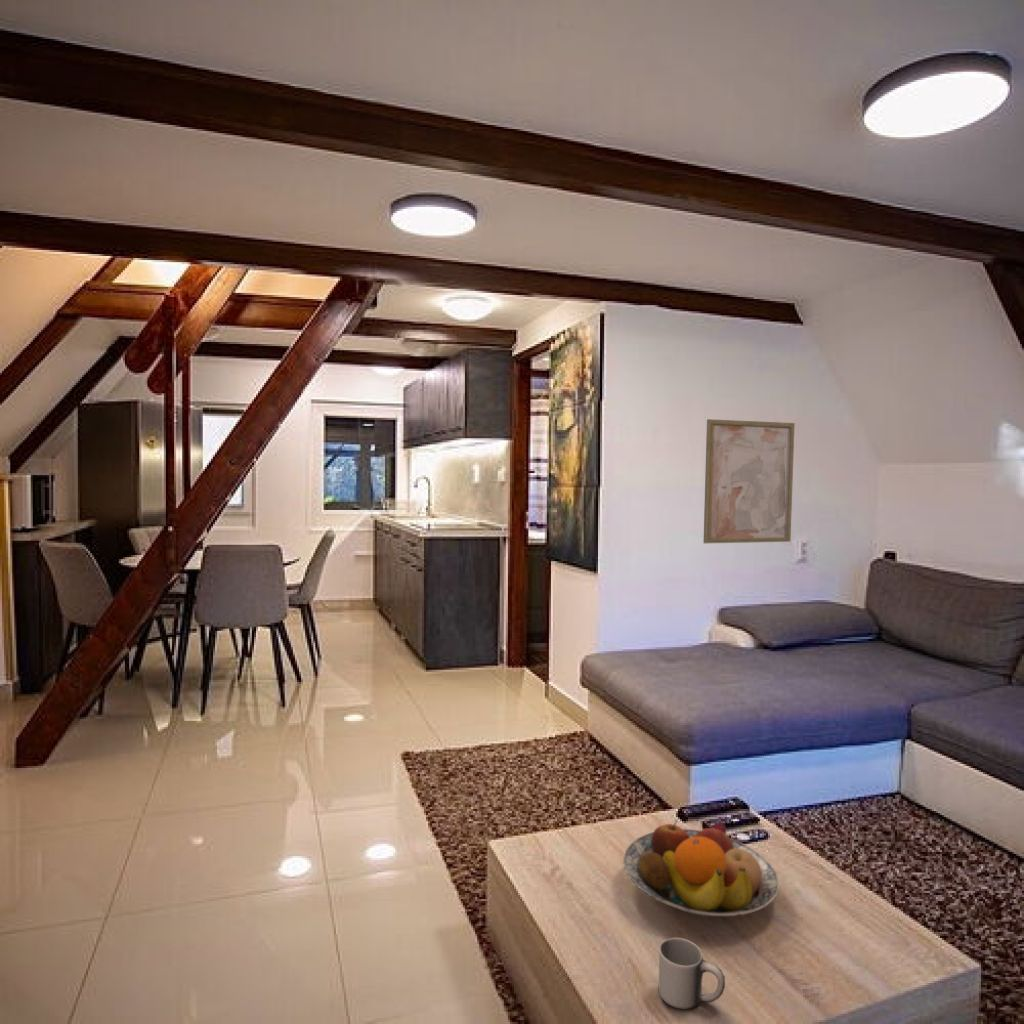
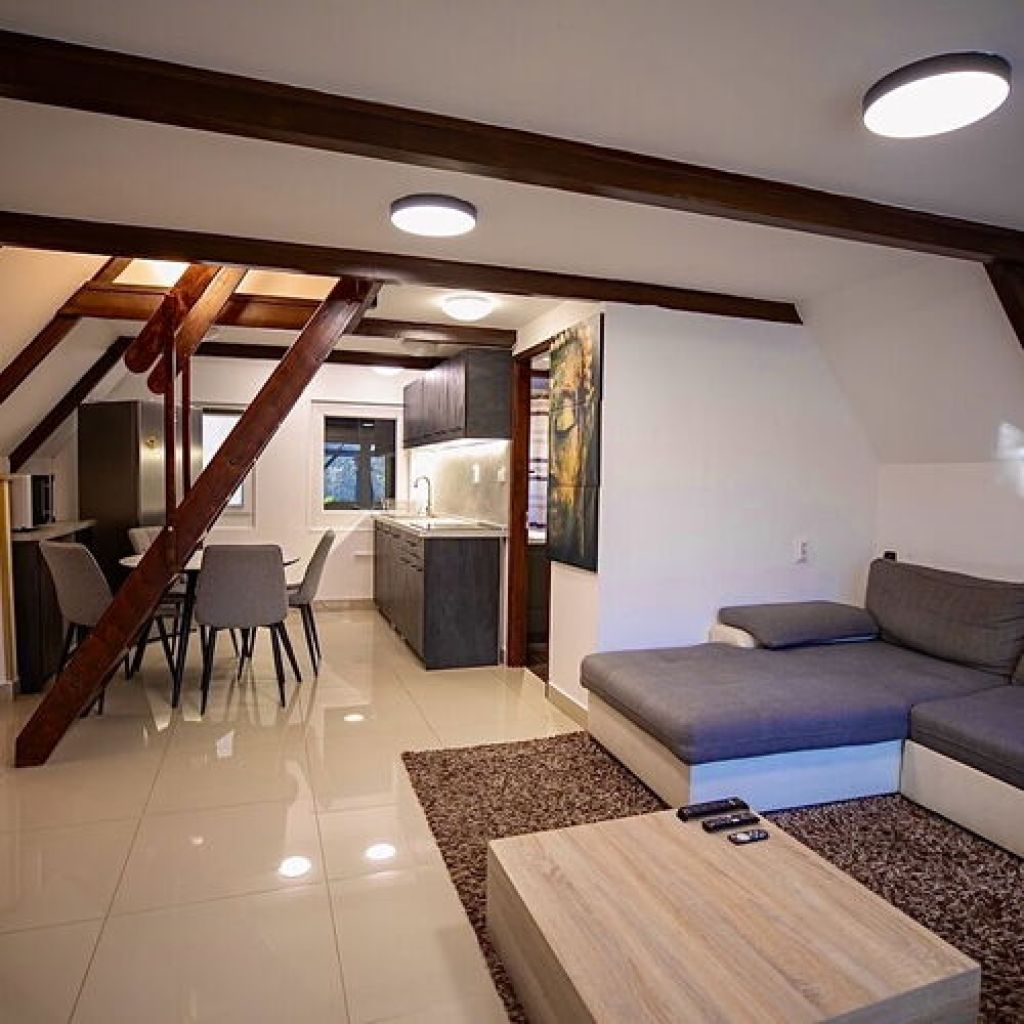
- fruit bowl [623,818,780,917]
- mug [658,937,726,1011]
- wall art [703,418,796,544]
